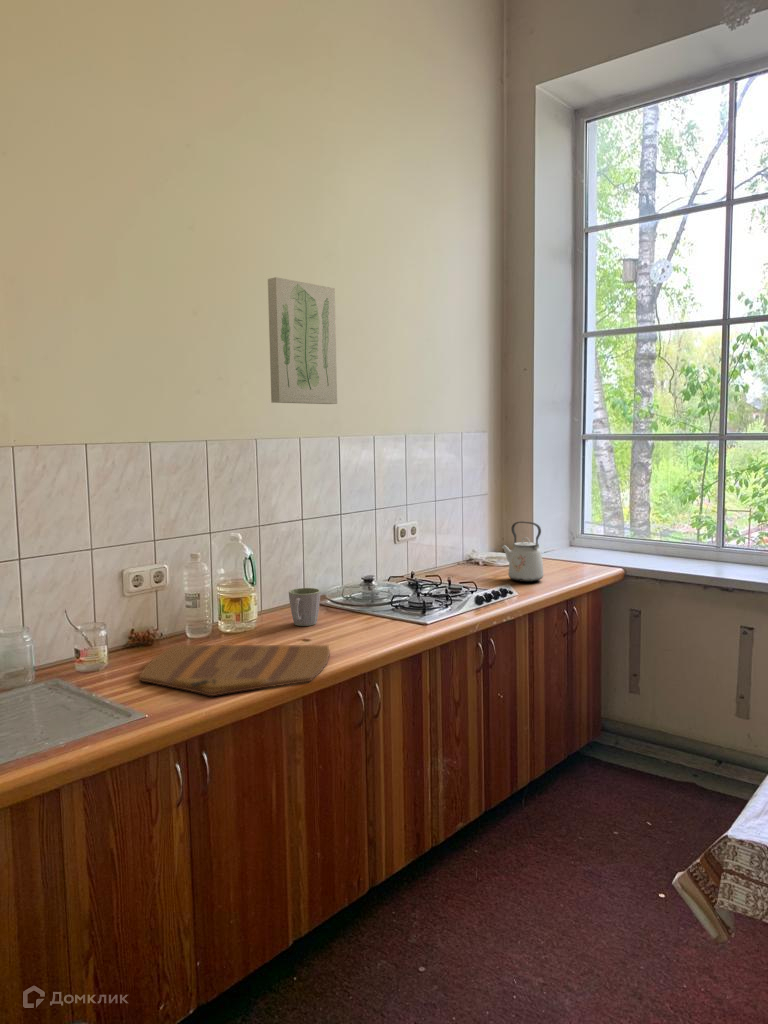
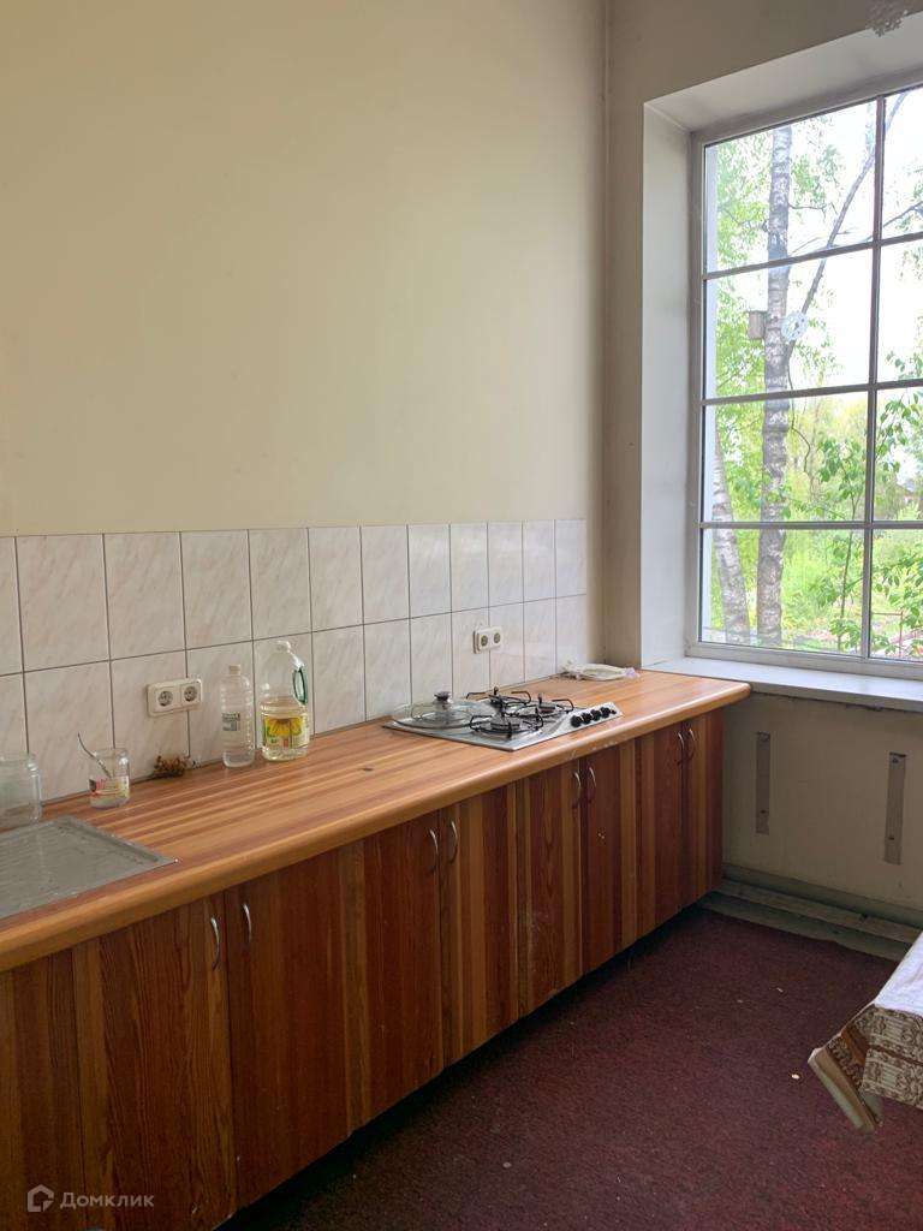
- kettle [500,520,545,583]
- wall art [267,276,338,405]
- mug [288,587,321,627]
- cutting board [138,644,331,697]
